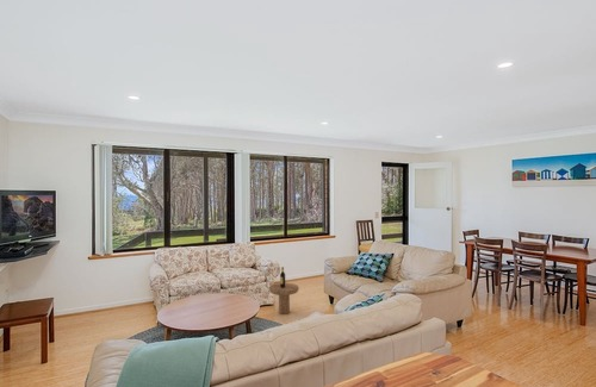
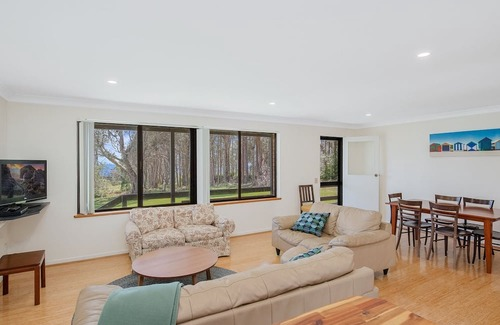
- side table [268,266,300,316]
